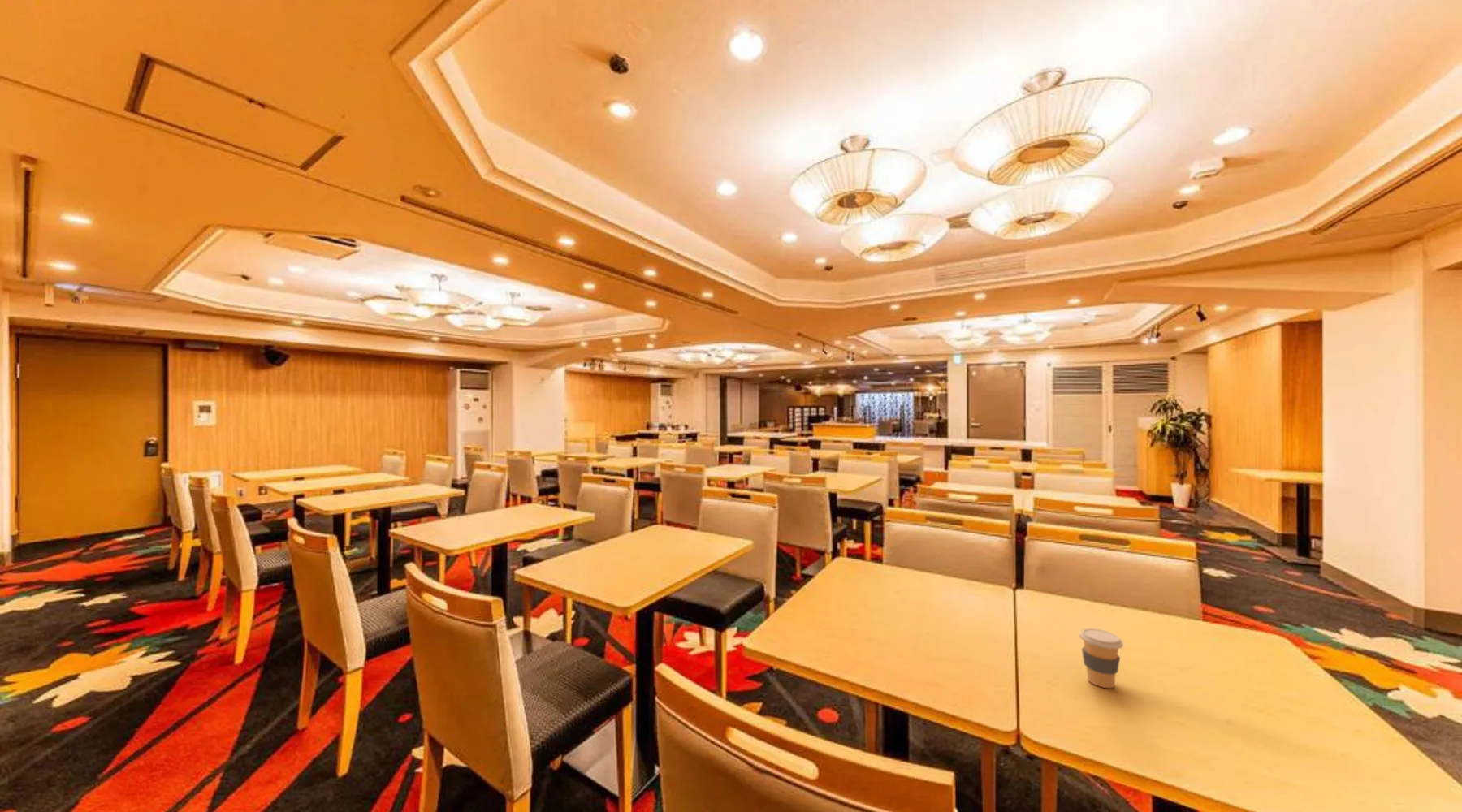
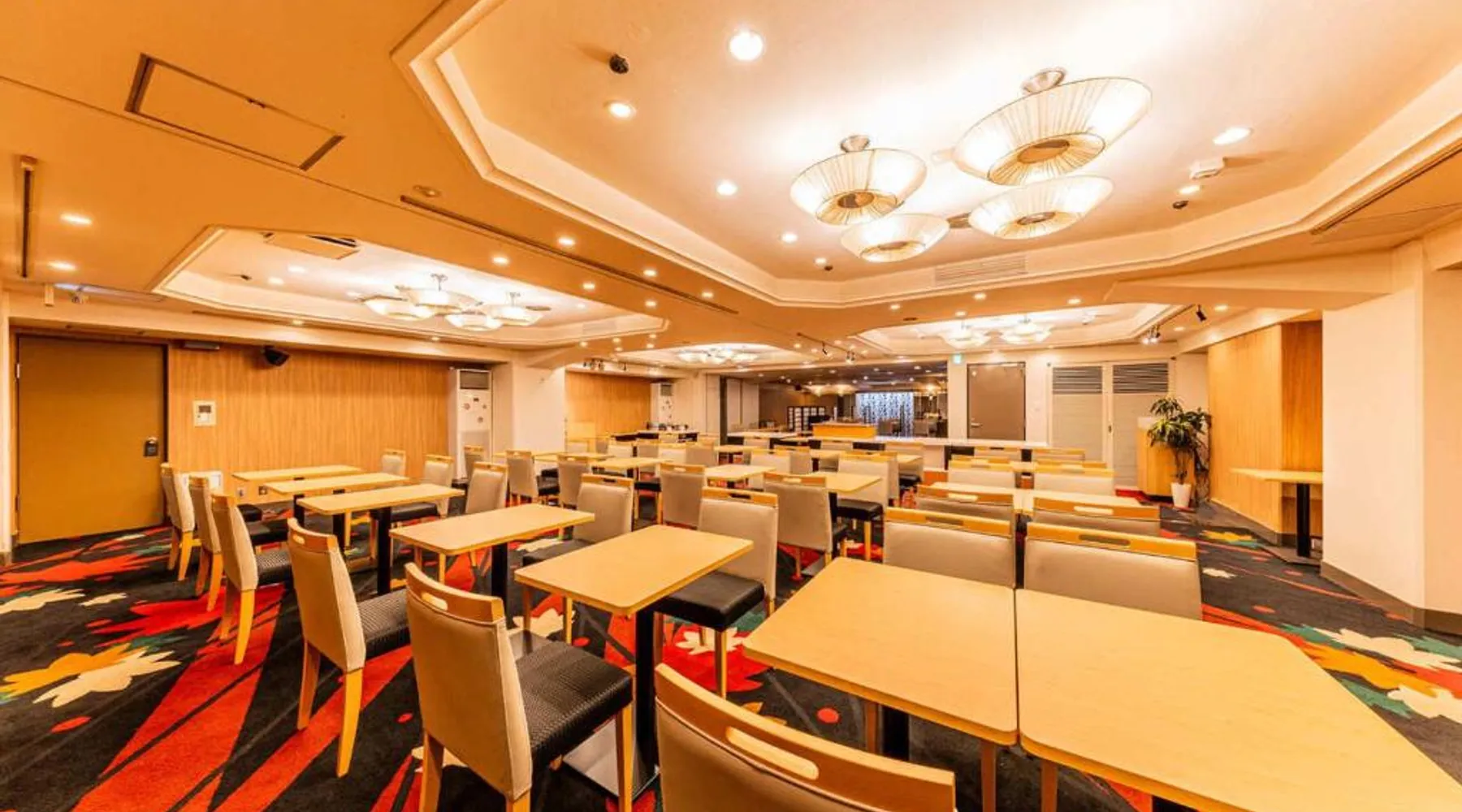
- coffee cup [1079,628,1124,689]
